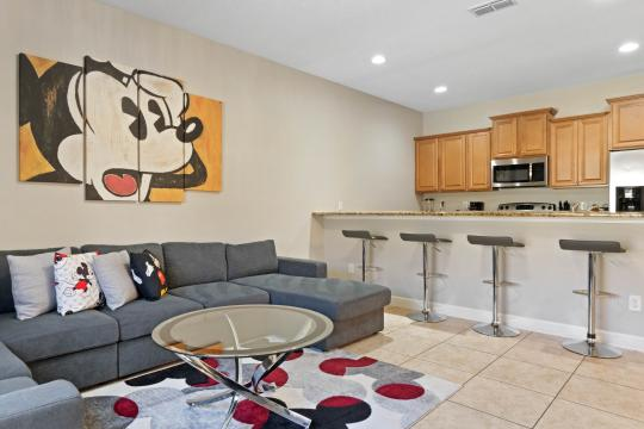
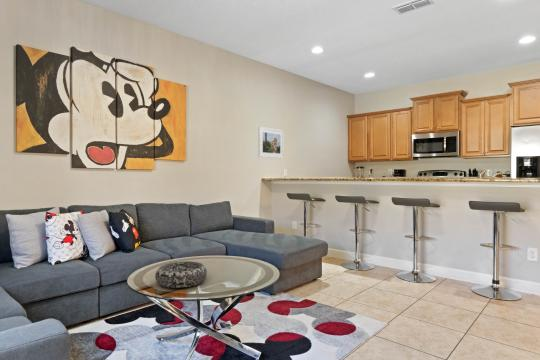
+ decorative bowl [154,260,208,289]
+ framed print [257,126,285,159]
